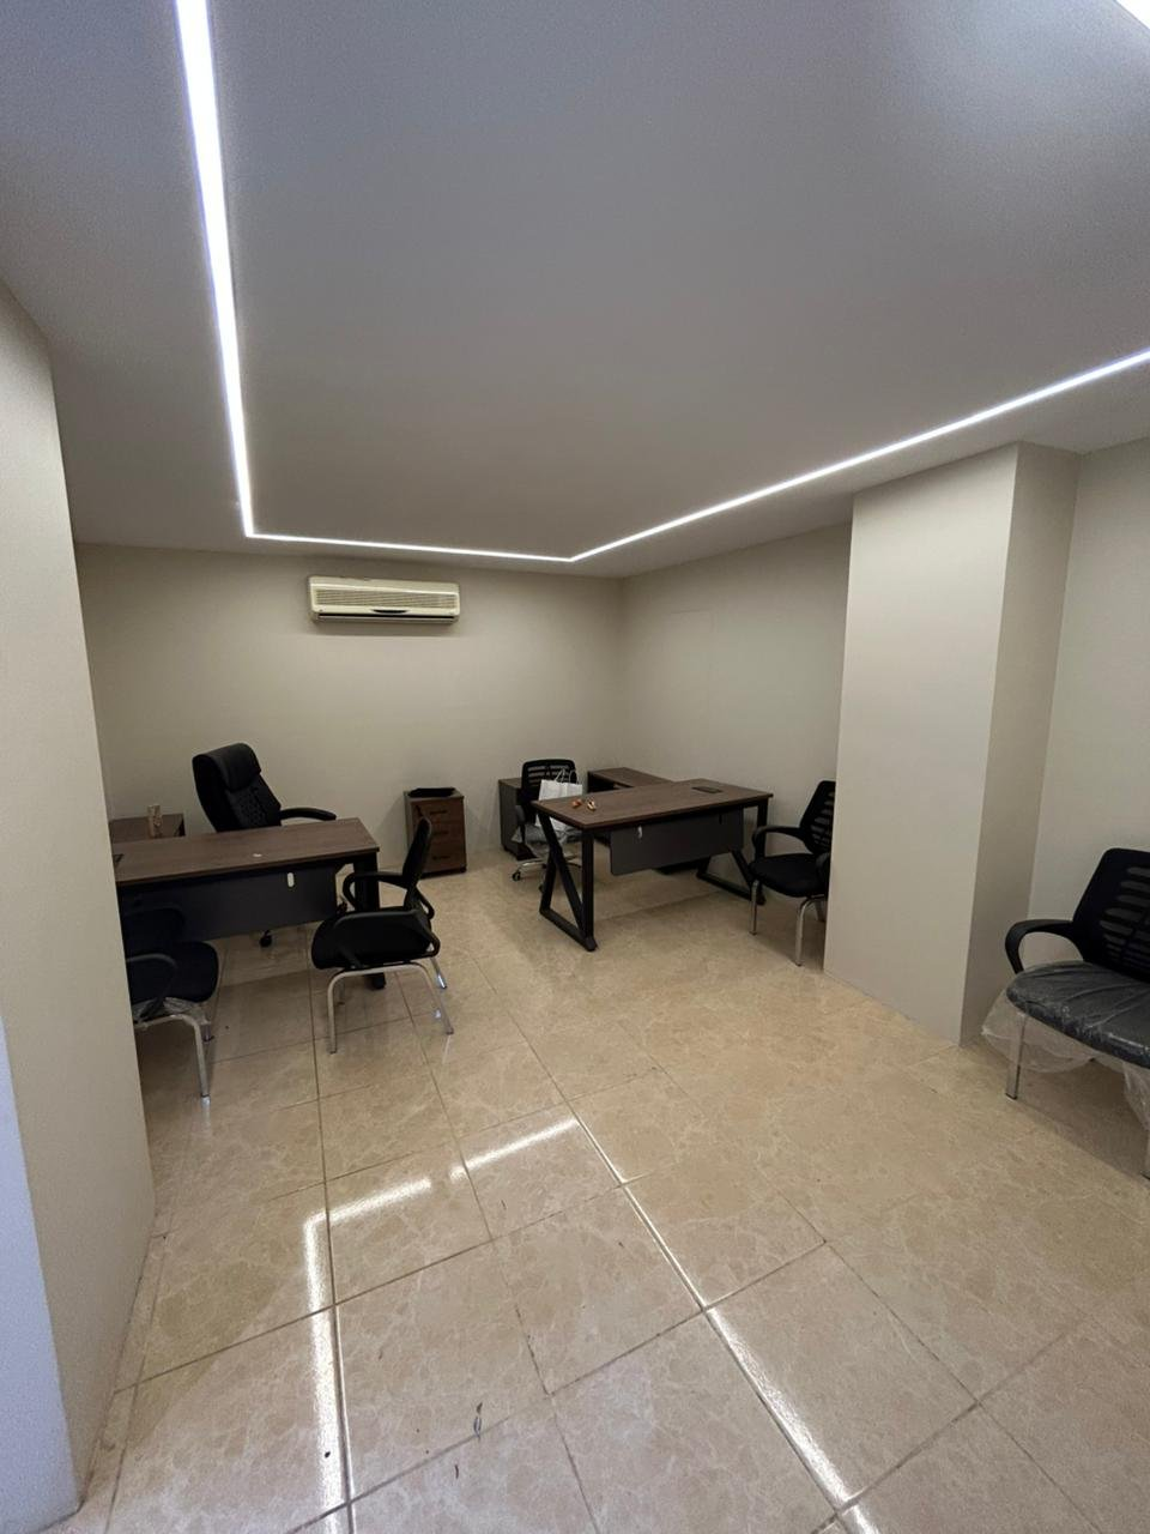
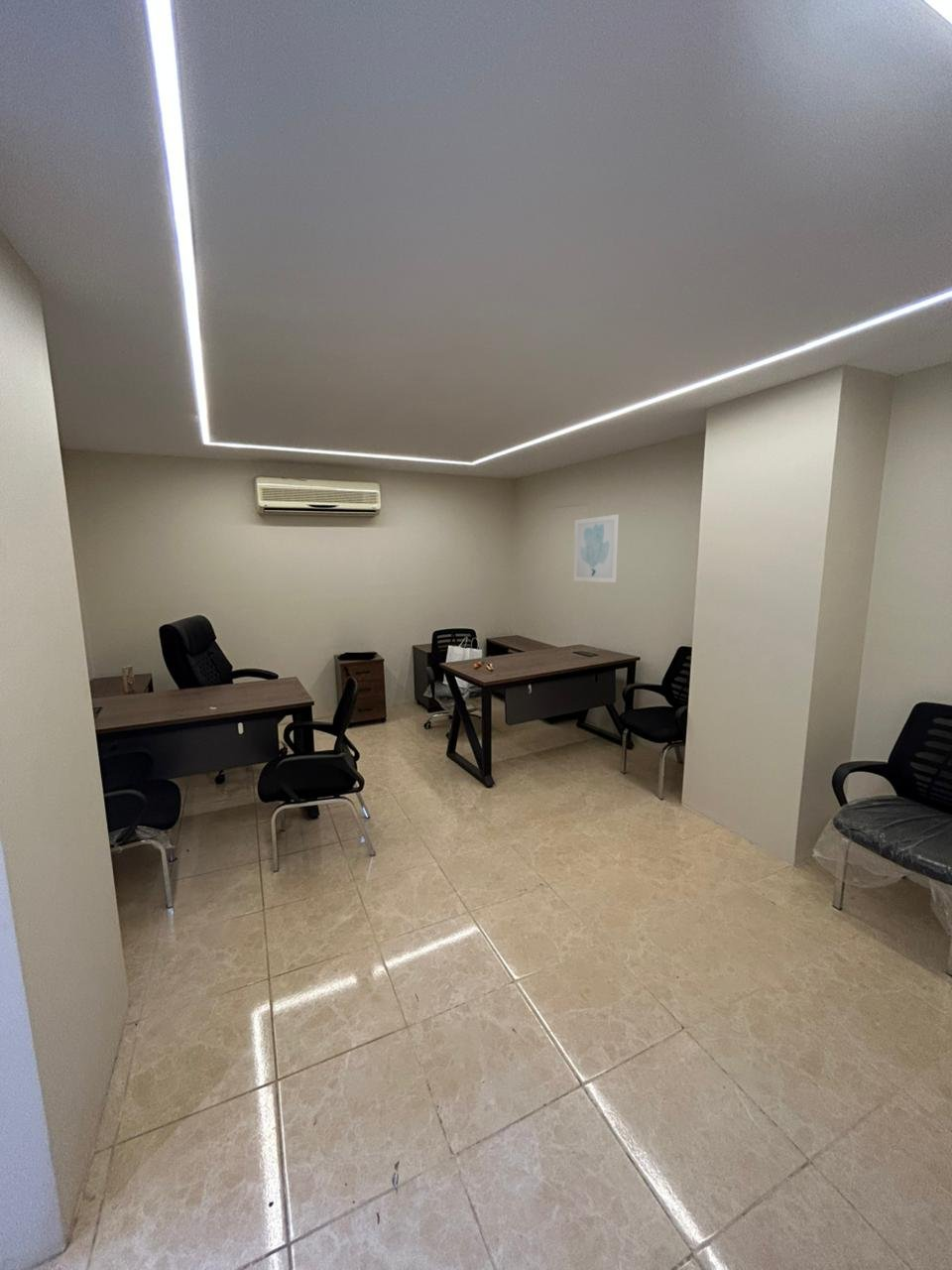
+ wall art [572,513,620,583]
